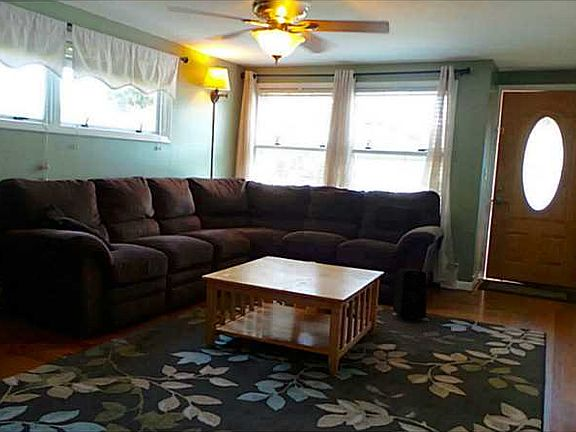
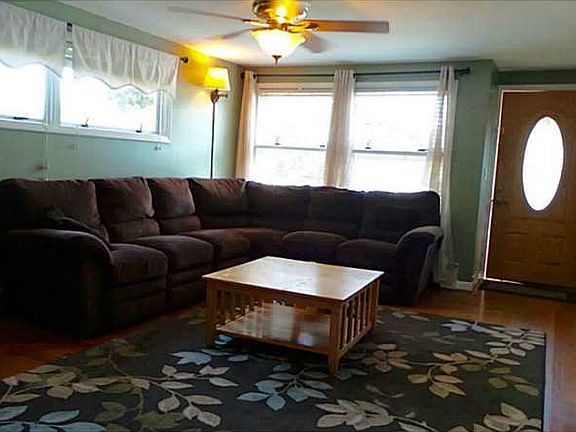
- speaker [392,267,427,324]
